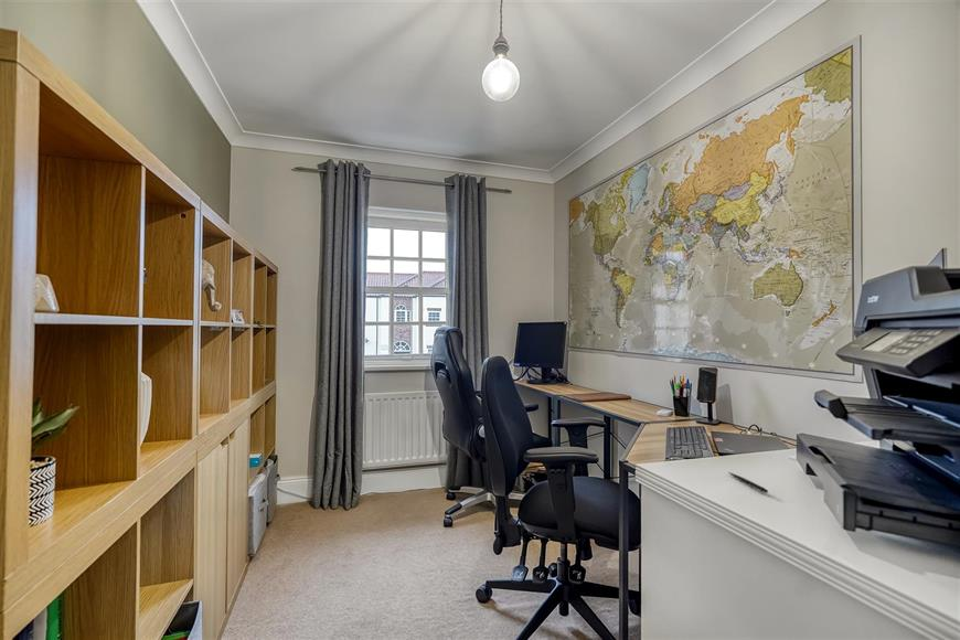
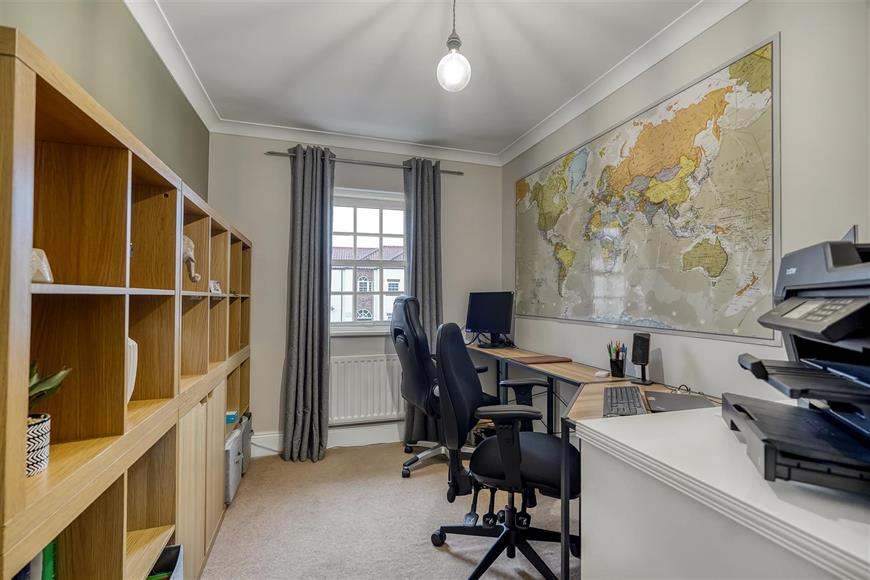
- pen [727,471,769,494]
